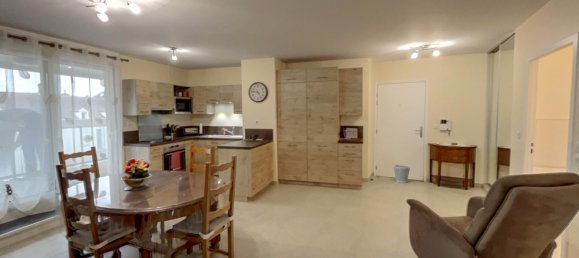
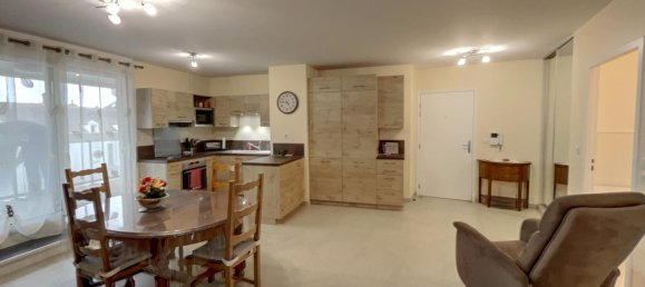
- wastebasket [392,164,411,184]
